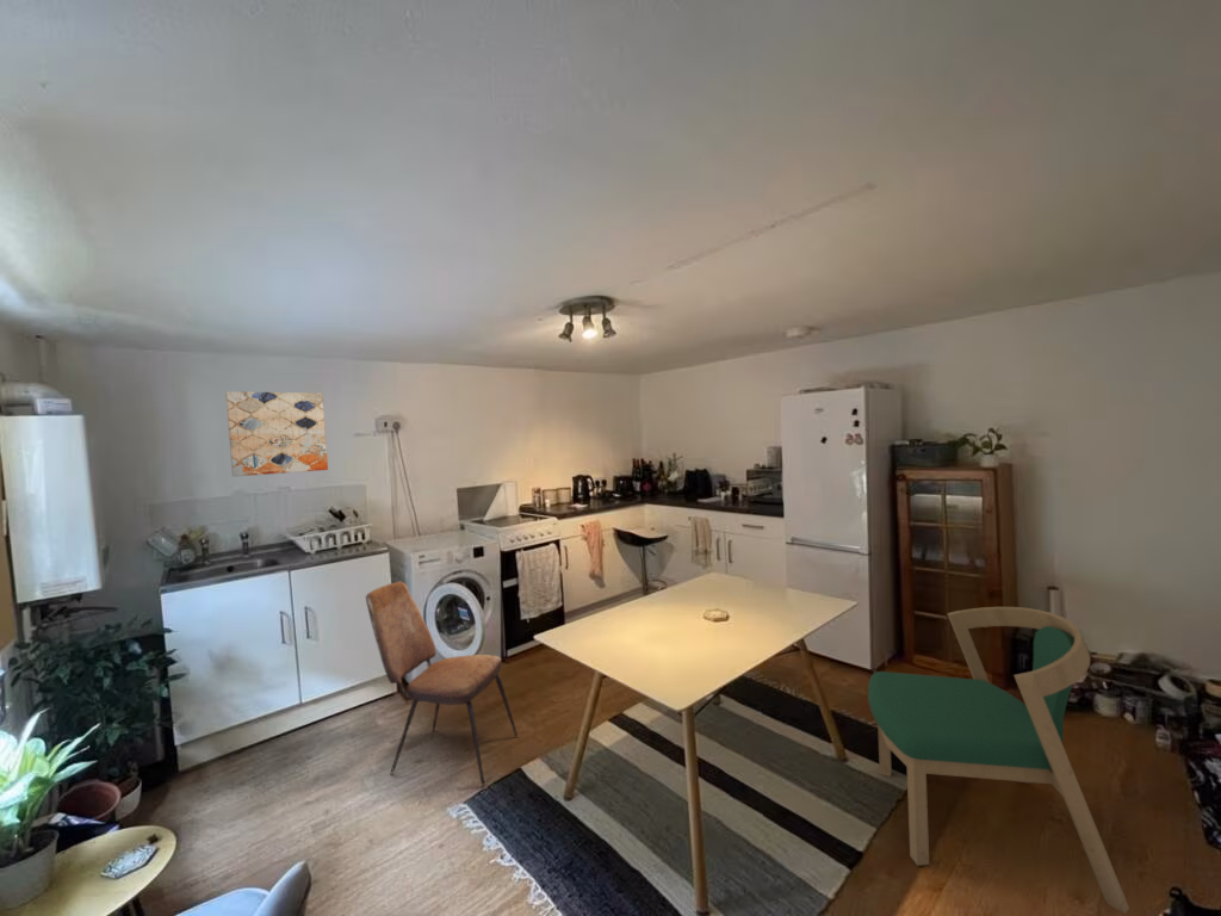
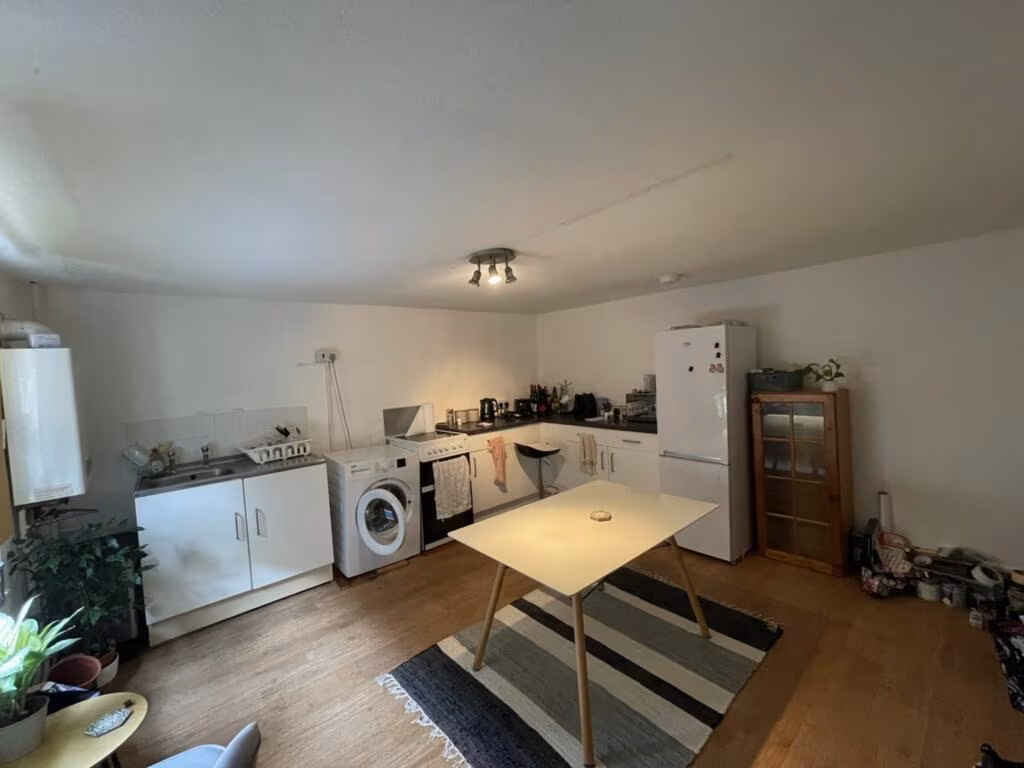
- dining chair [365,581,519,788]
- dining chair [867,606,1130,915]
- wall art [224,390,329,477]
